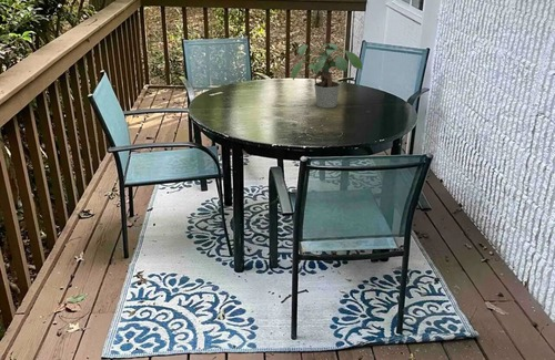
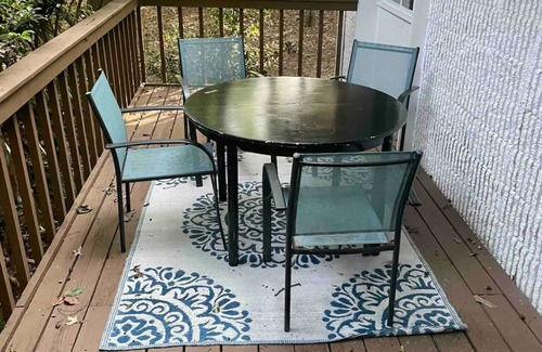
- potted plant [291,42,363,109]
